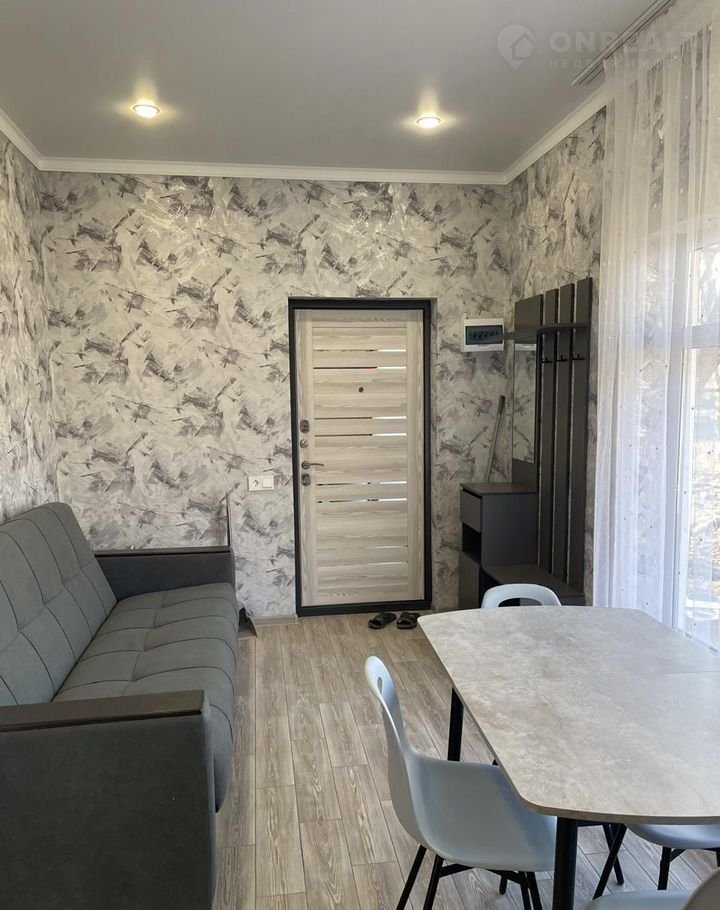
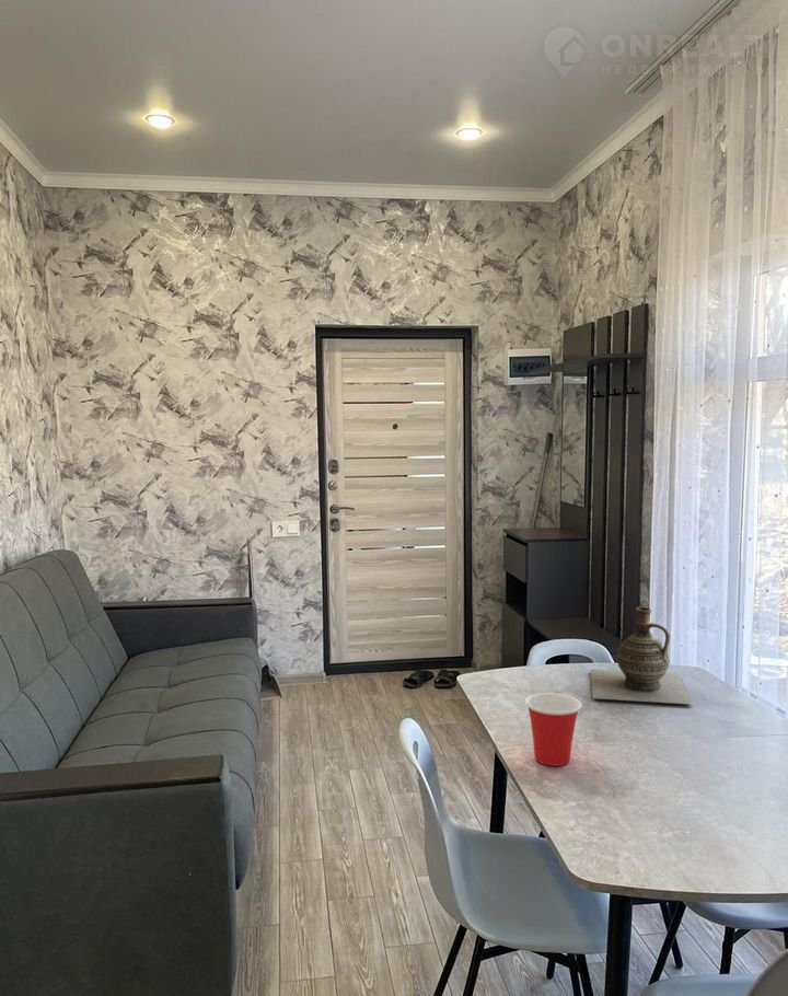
+ ceramic jug [590,606,693,705]
+ cup [523,692,583,767]
